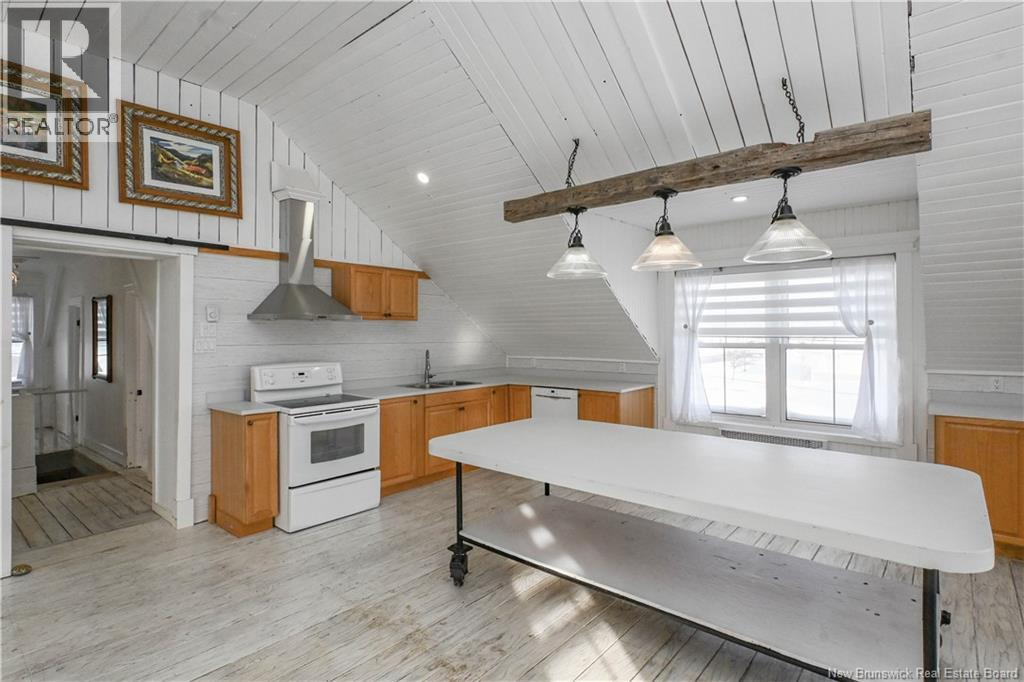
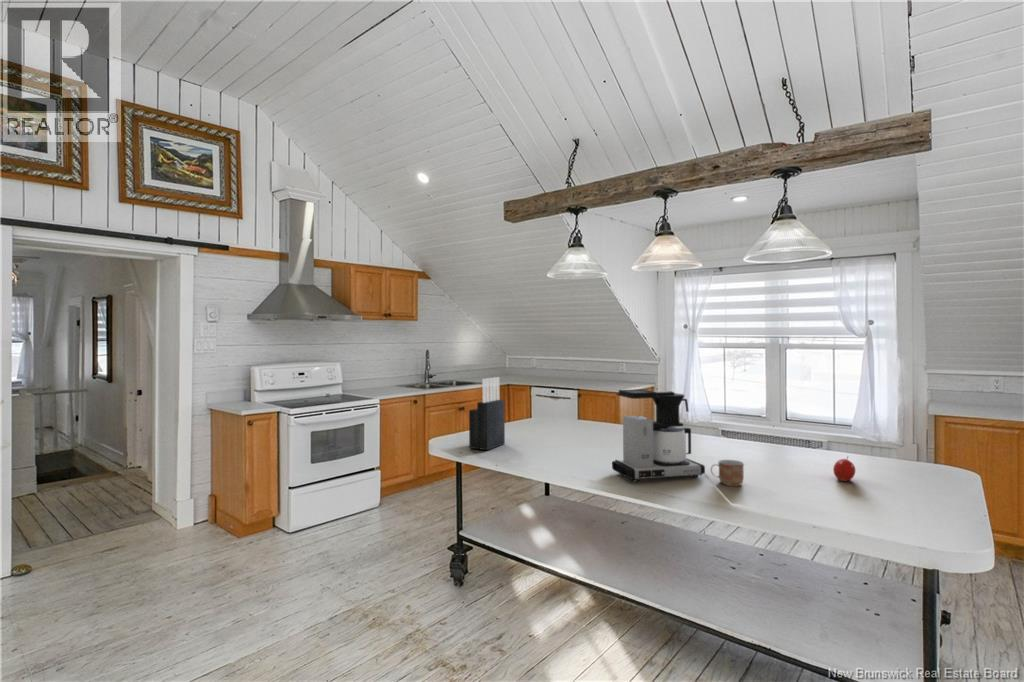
+ coffee maker [611,388,706,483]
+ knife block [468,376,506,451]
+ fruit [832,455,856,482]
+ mug [710,459,745,487]
